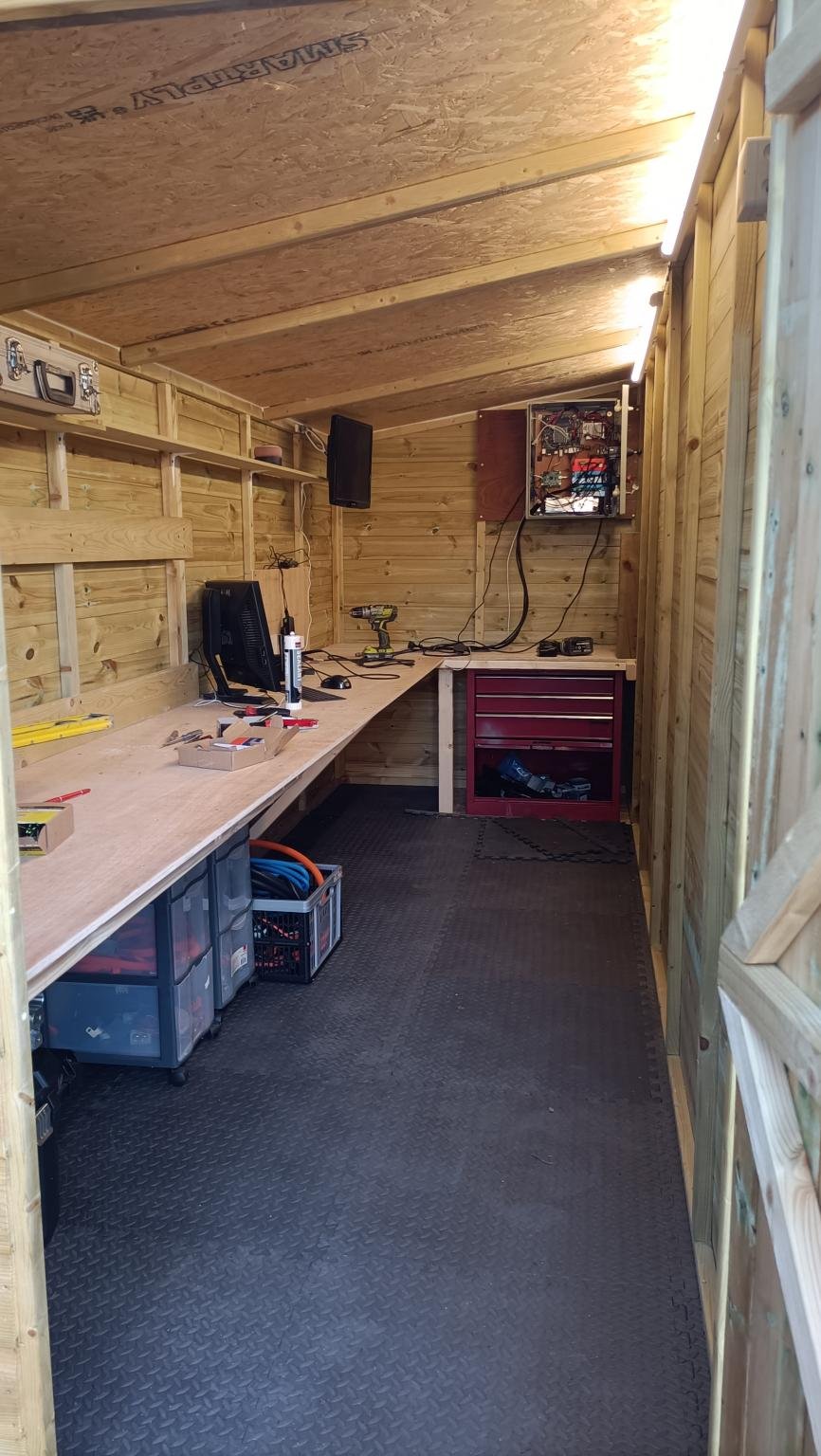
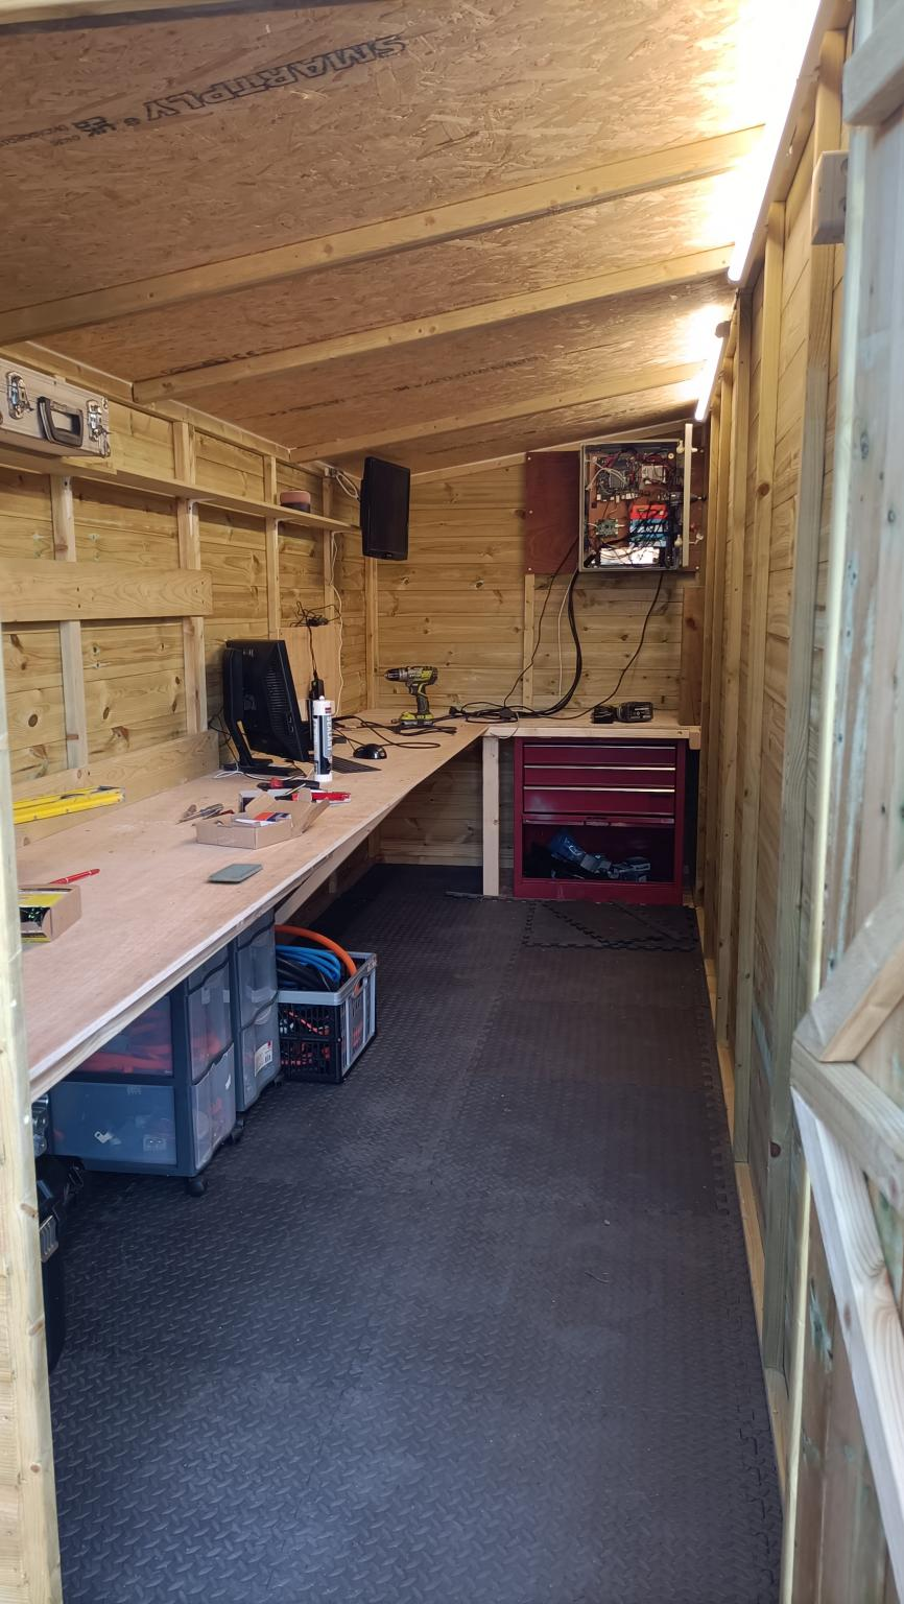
+ smartphone [207,863,264,882]
